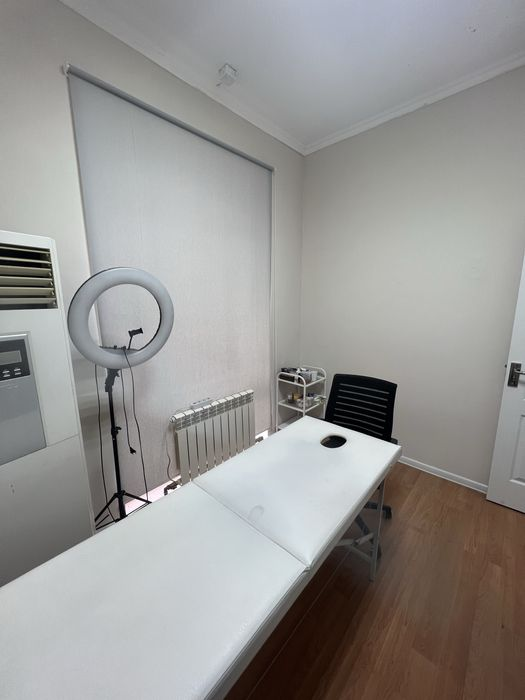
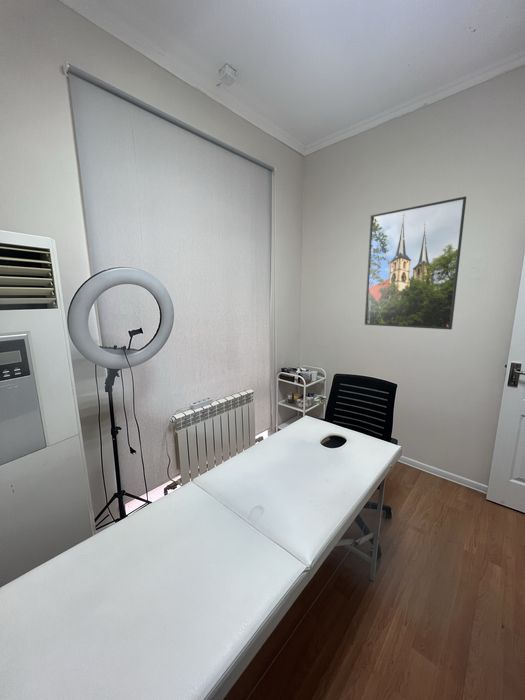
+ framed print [364,195,467,330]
